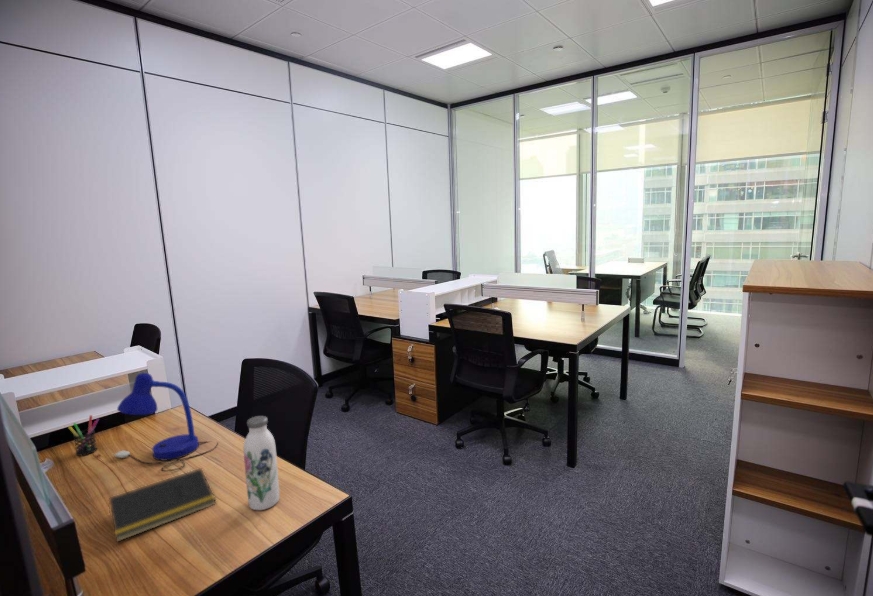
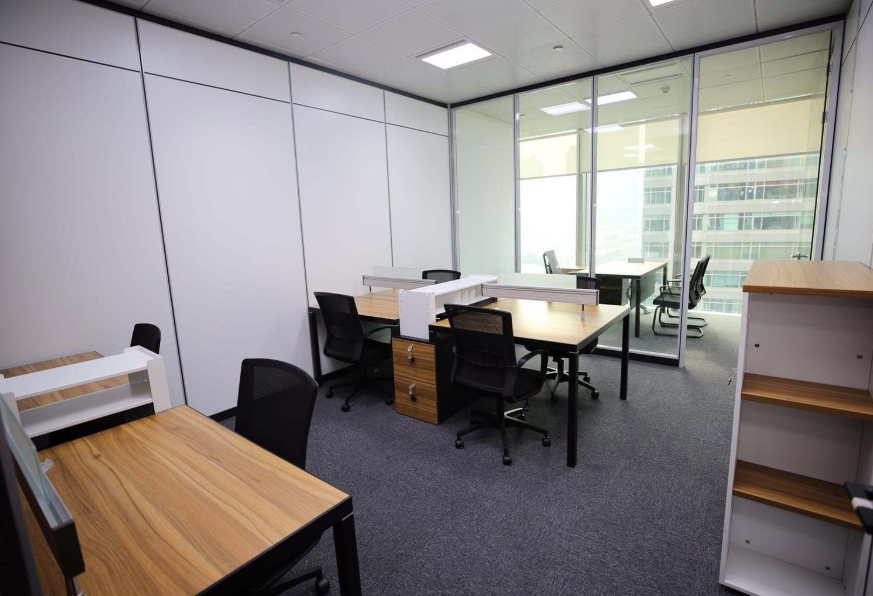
- notepad [108,467,217,543]
- pen holder [67,414,100,457]
- desk lamp [111,372,219,472]
- water bottle [243,415,280,511]
